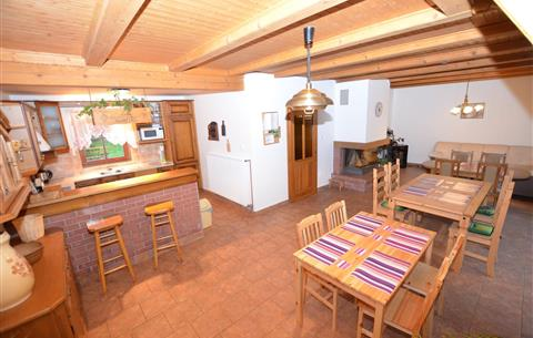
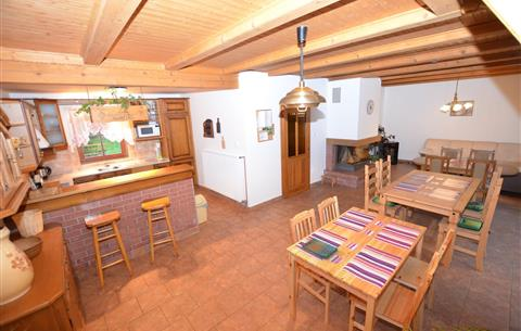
+ dish towel [301,237,339,259]
